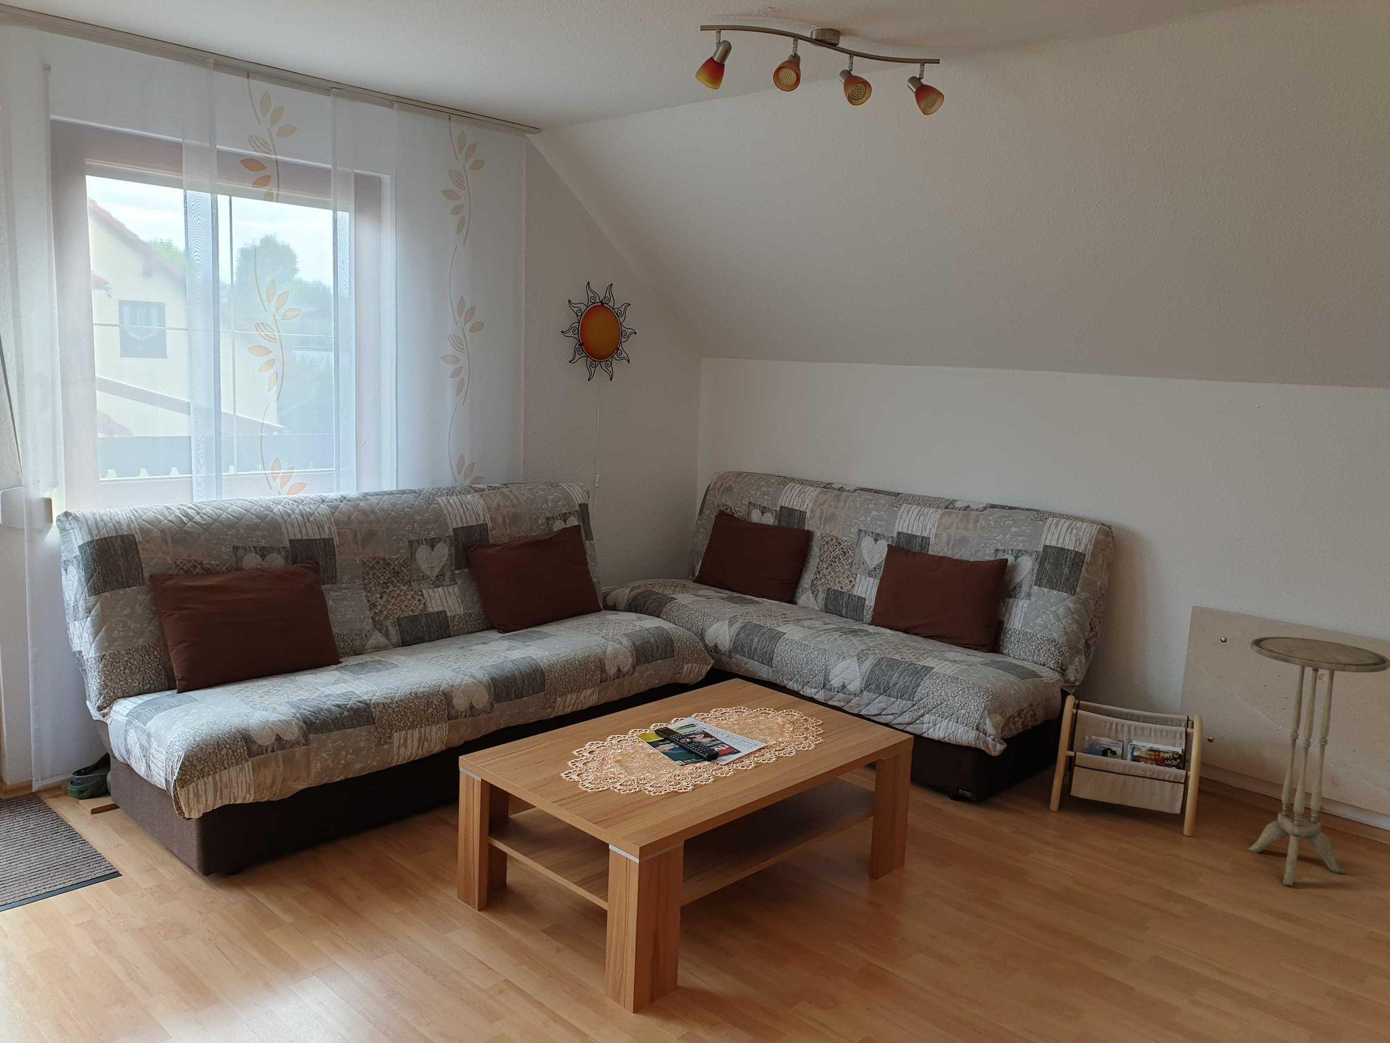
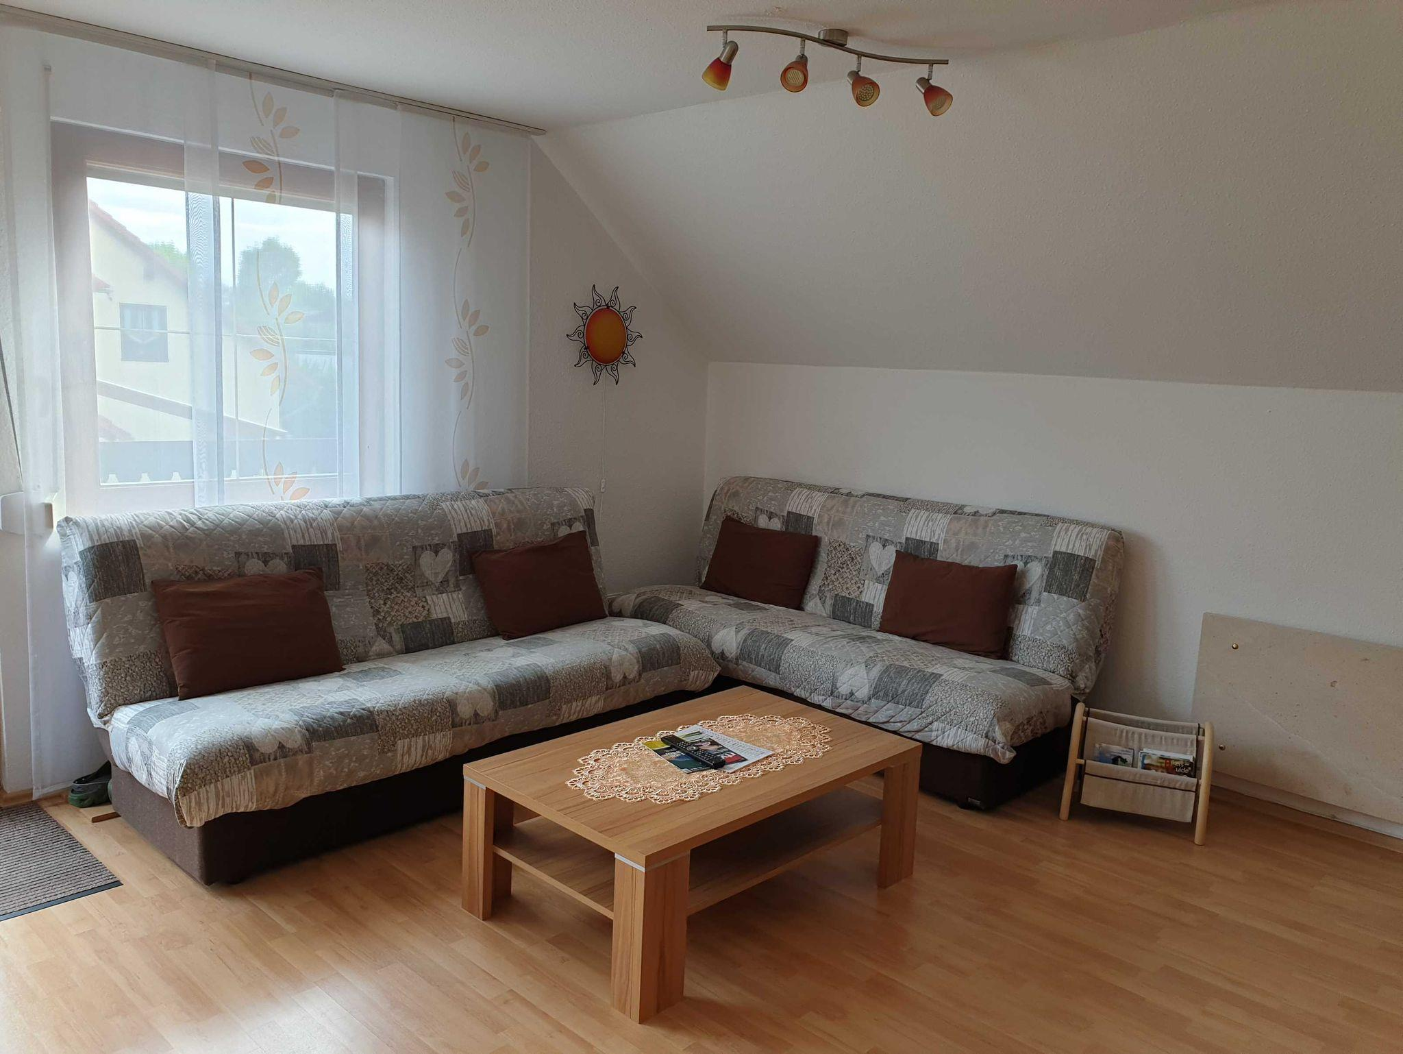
- side table [1246,637,1390,887]
